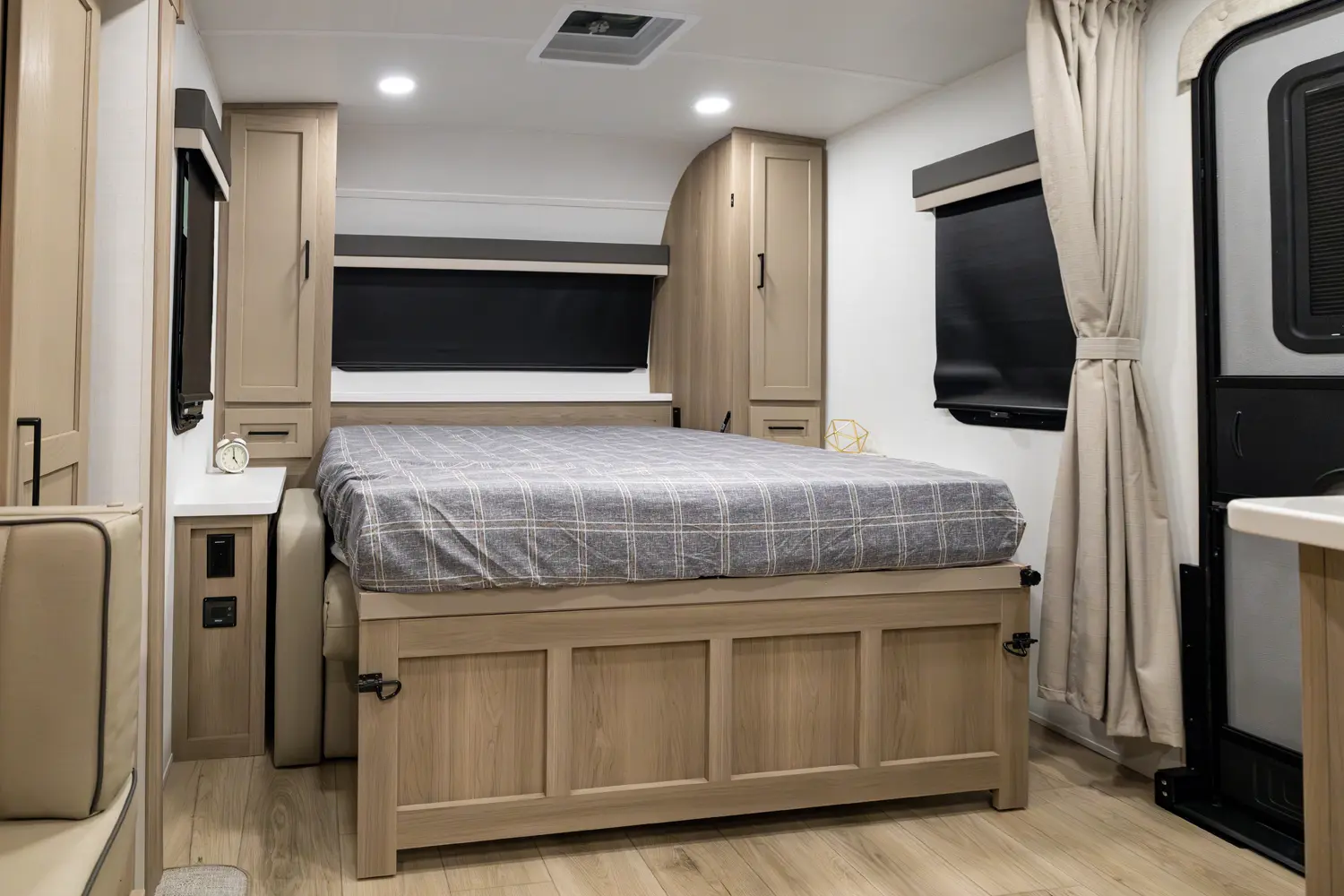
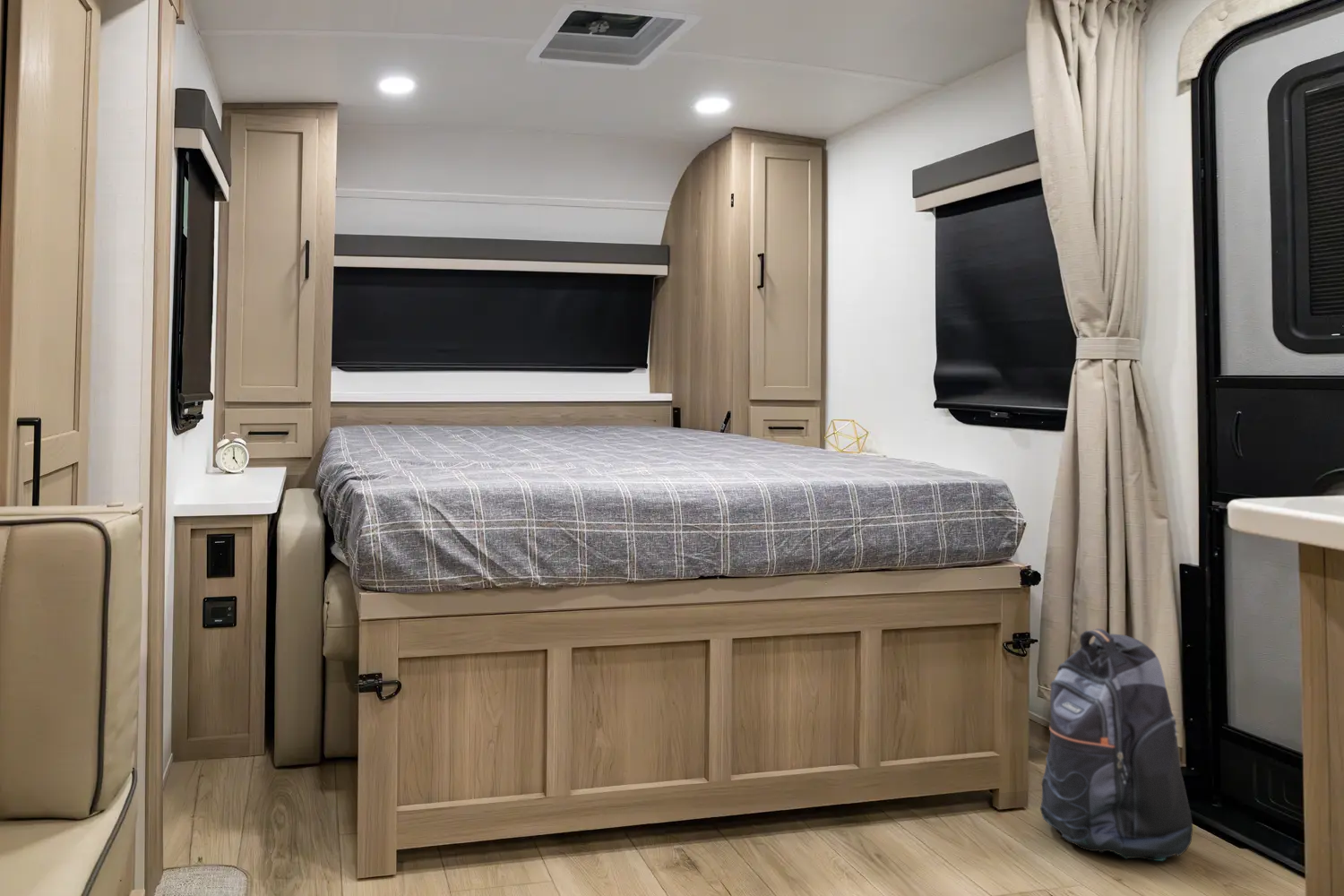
+ backpack [1039,628,1194,862]
